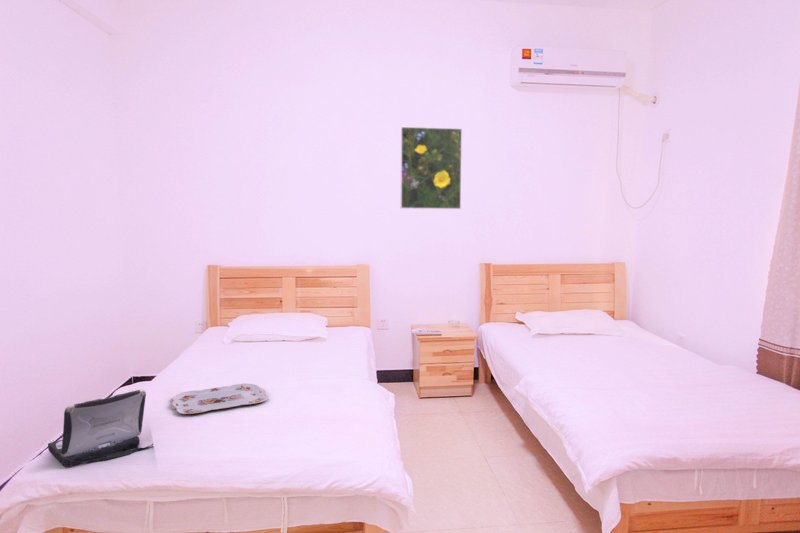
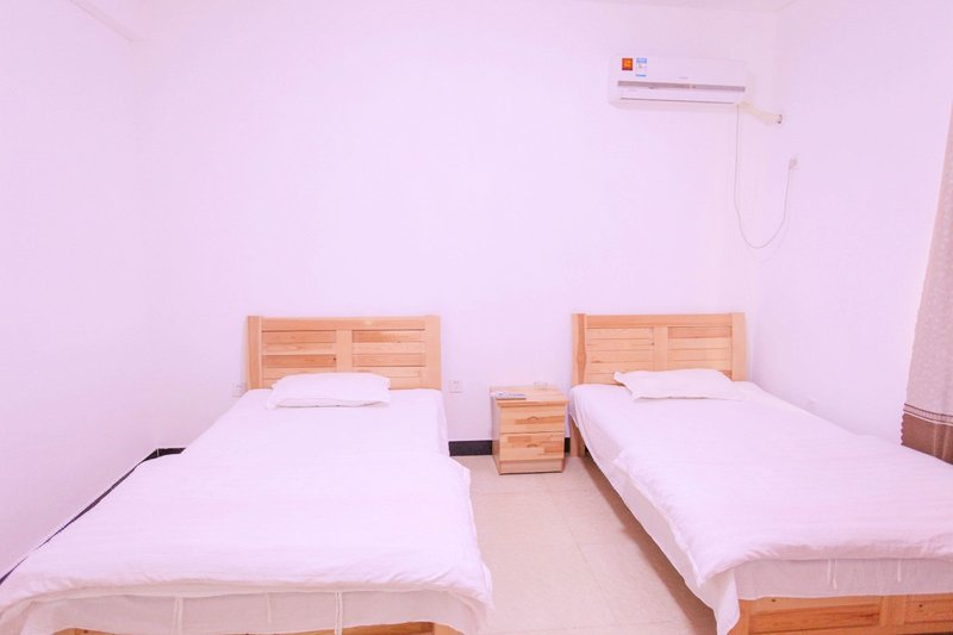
- laptop [47,389,154,468]
- serving tray [171,383,269,415]
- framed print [400,126,463,210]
